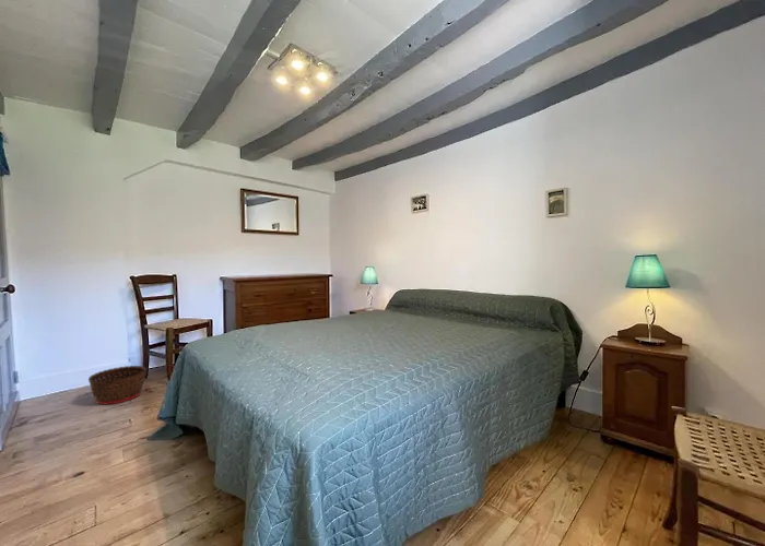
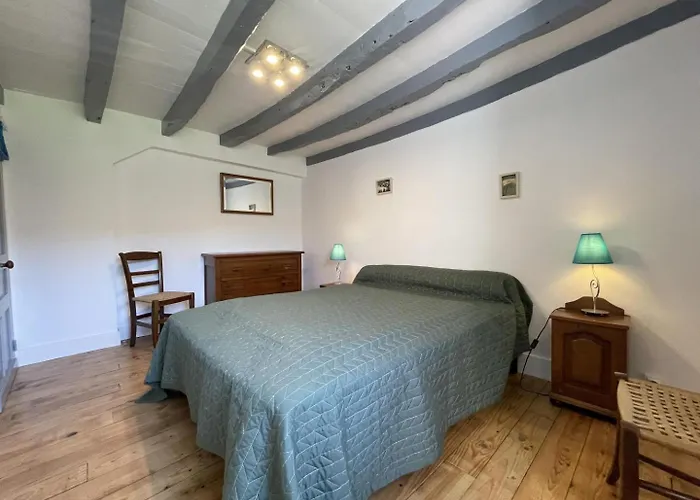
- basket [87,365,148,406]
